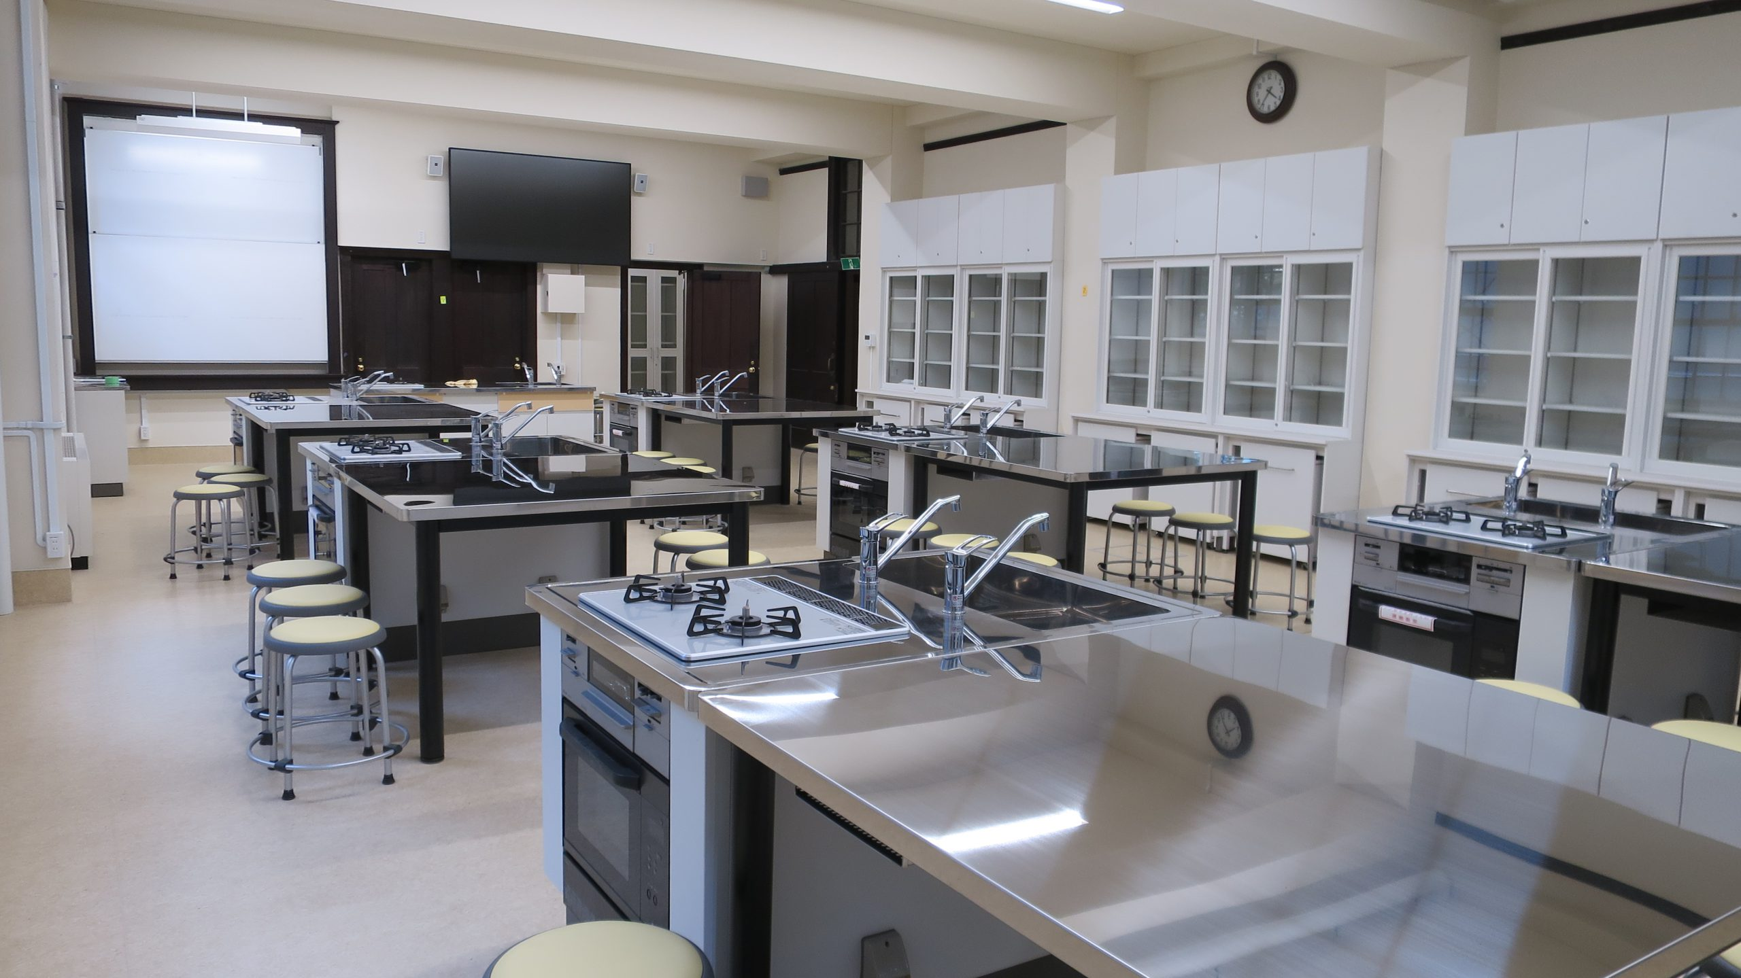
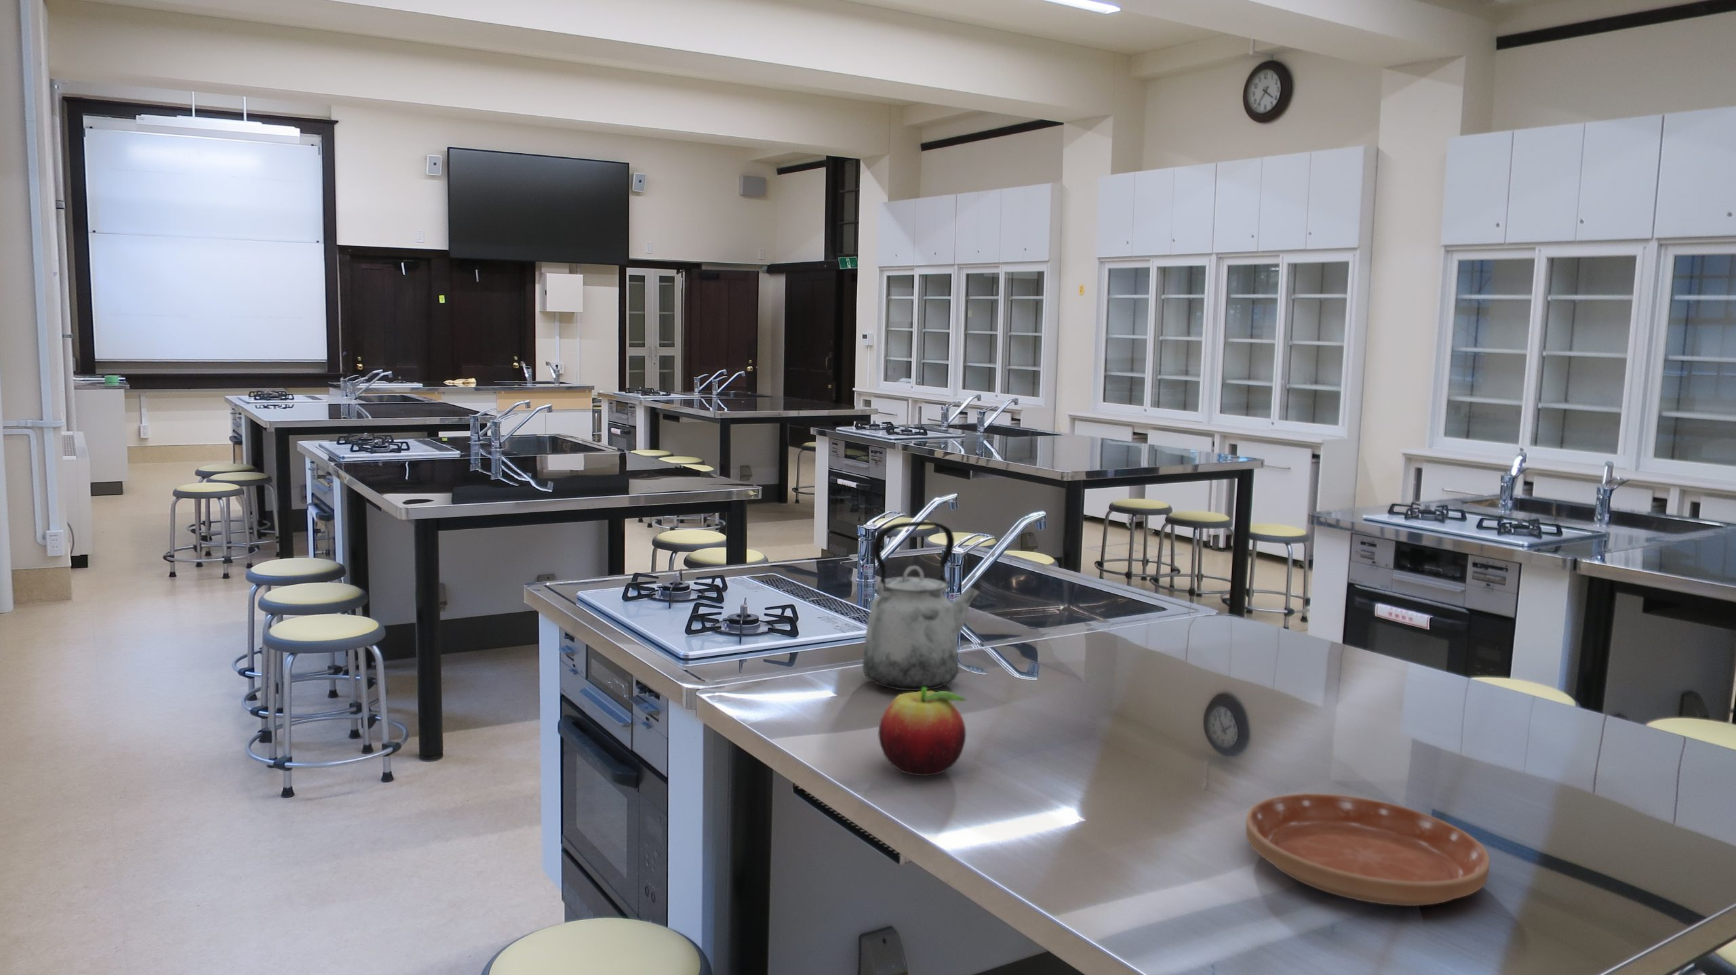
+ kettle [862,521,981,691]
+ saucer [1245,793,1490,907]
+ fruit [878,688,968,776]
